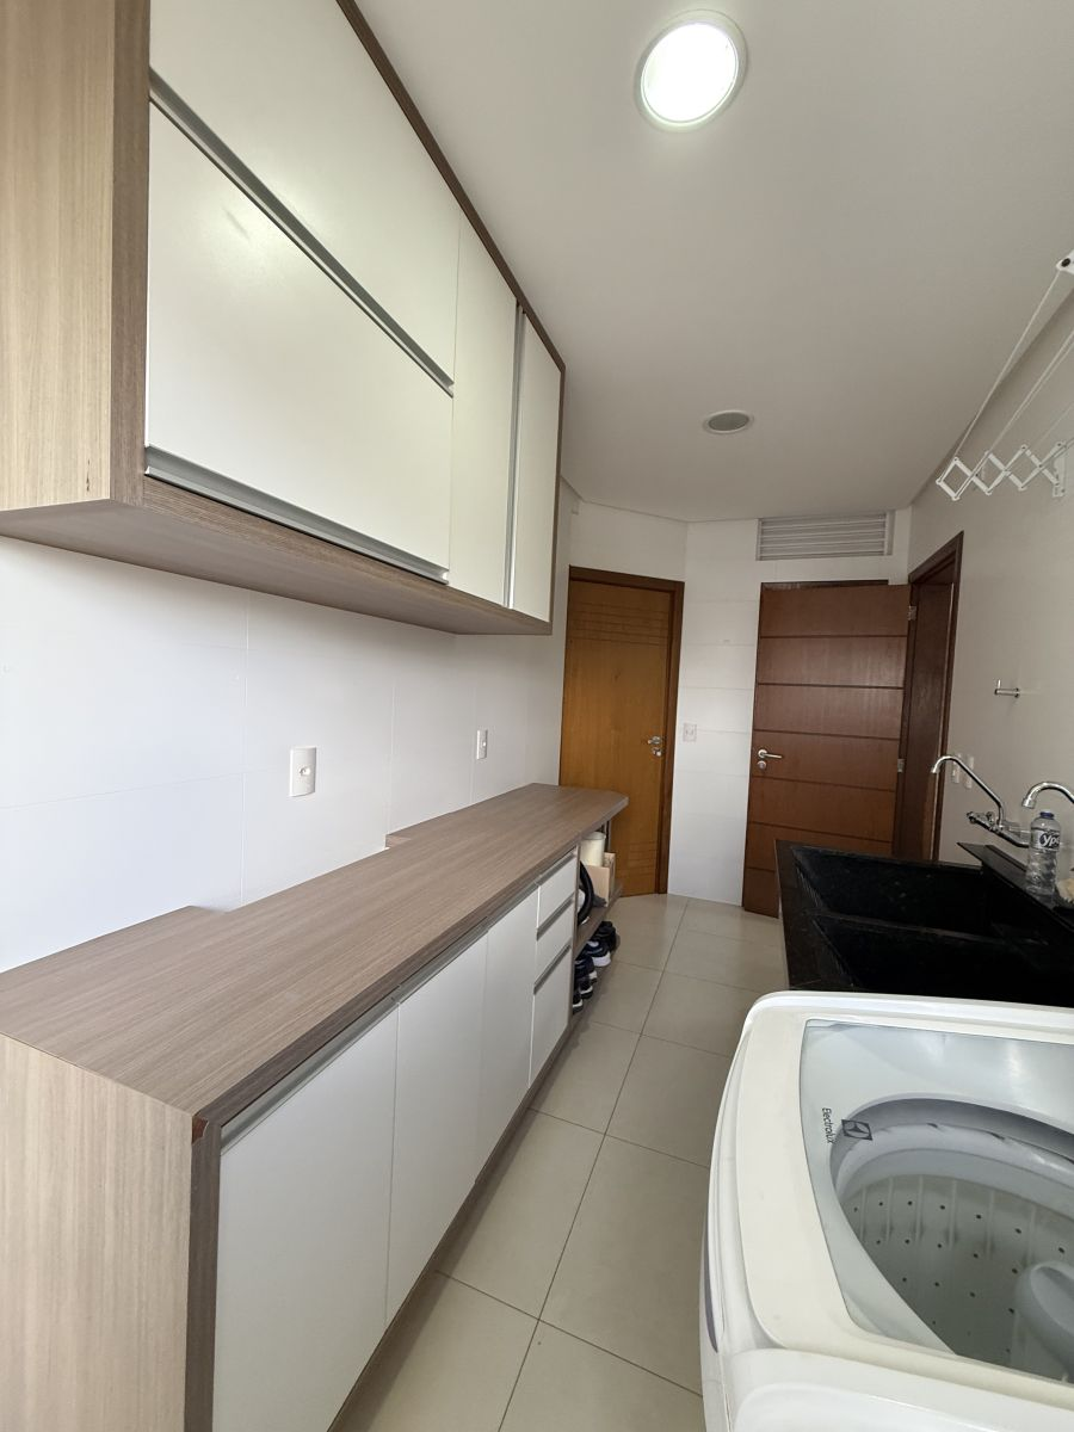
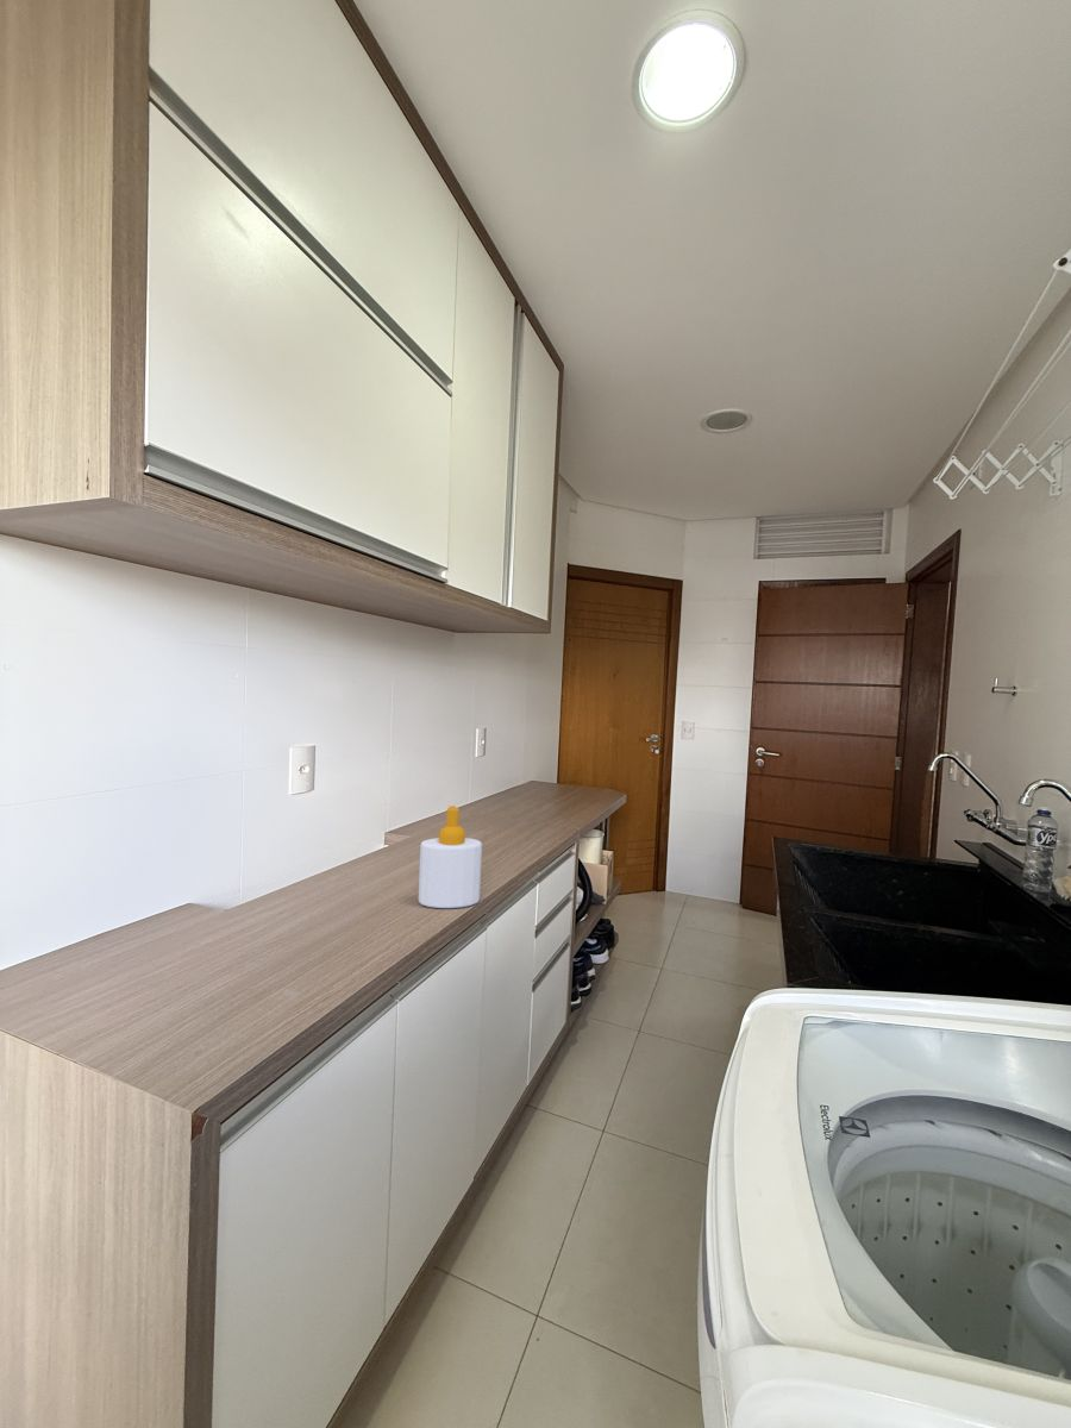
+ soap bottle [418,804,483,909]
